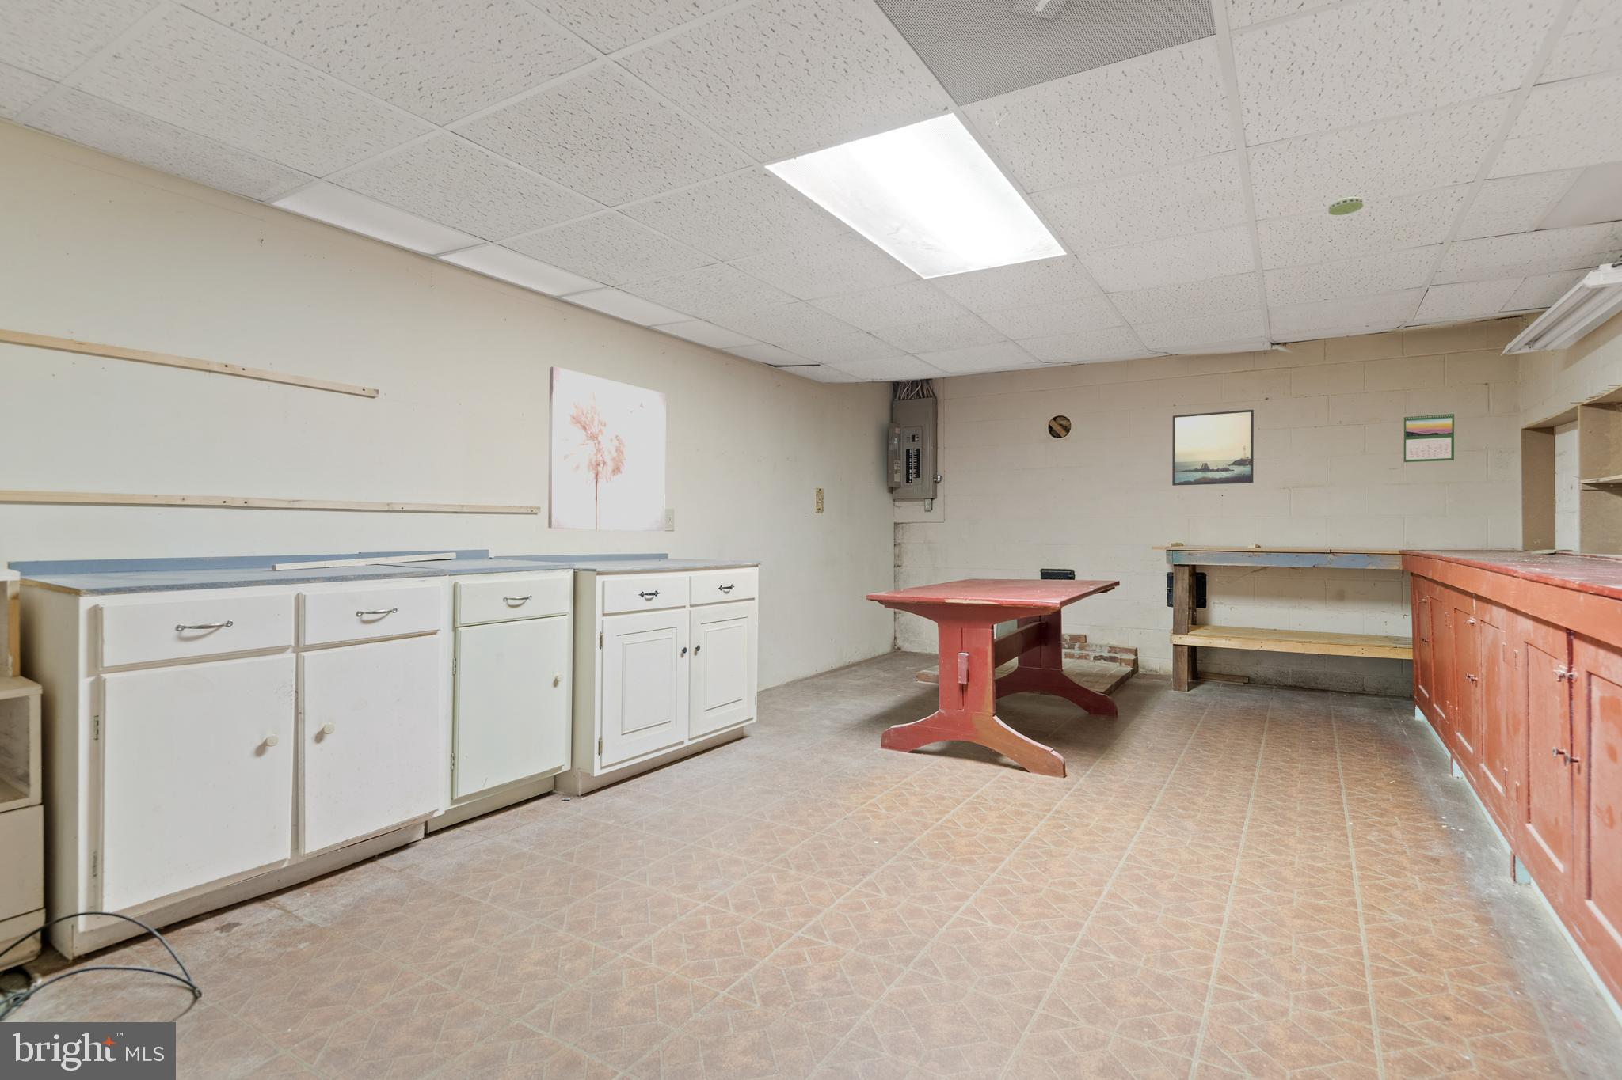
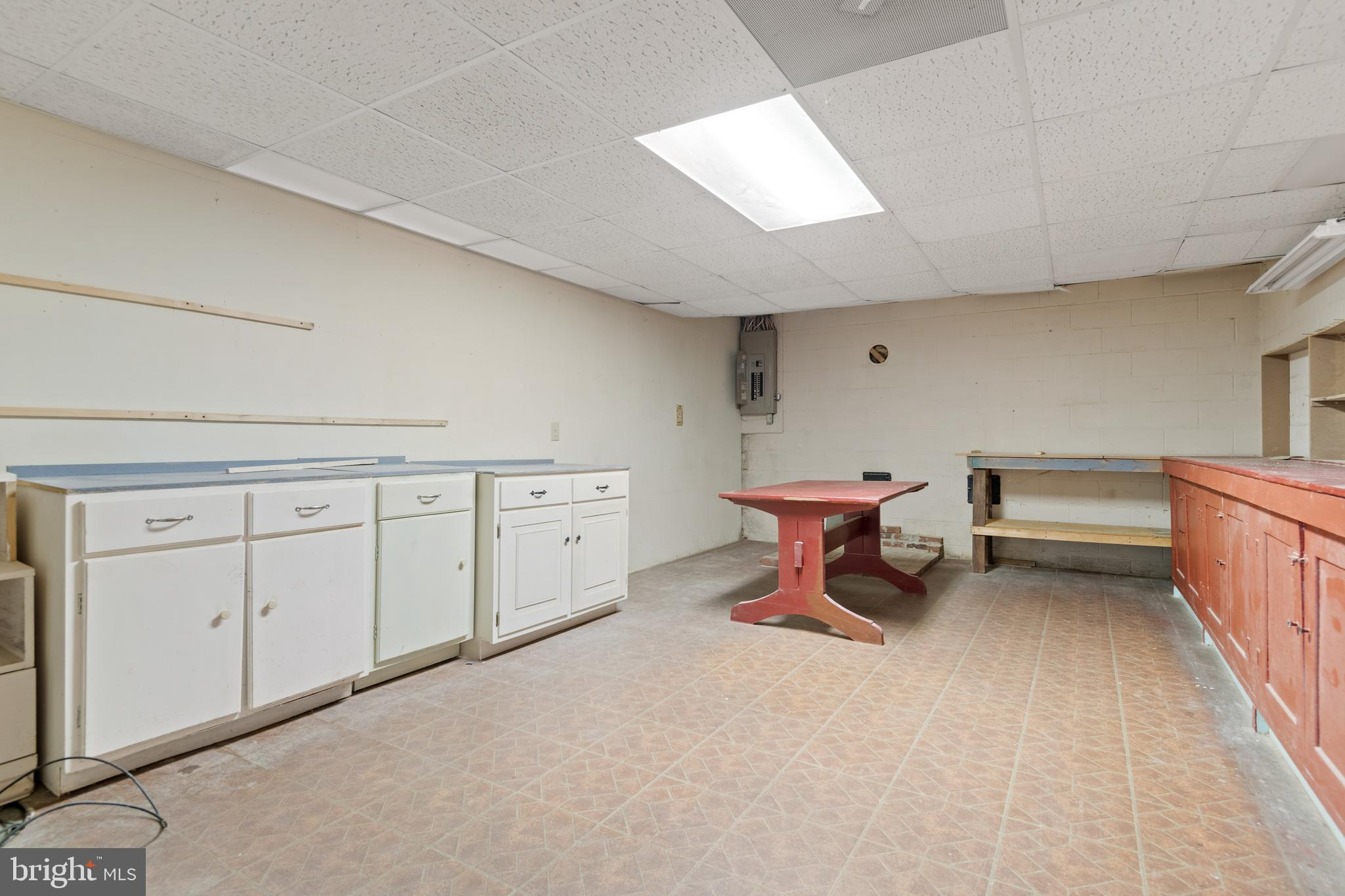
- calendar [1403,412,1454,463]
- smoke detector [1328,196,1365,216]
- wall art [548,365,667,532]
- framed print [1171,409,1254,487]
